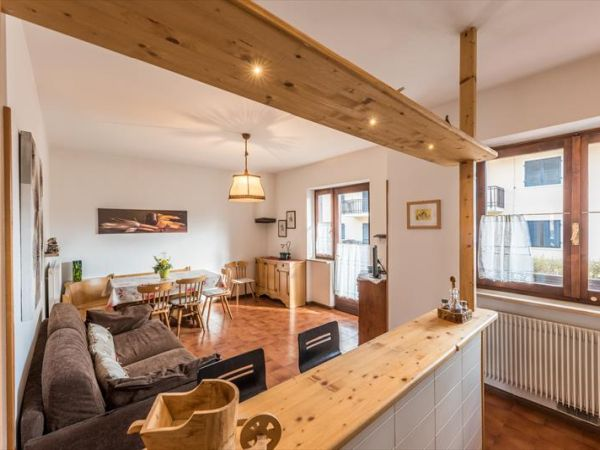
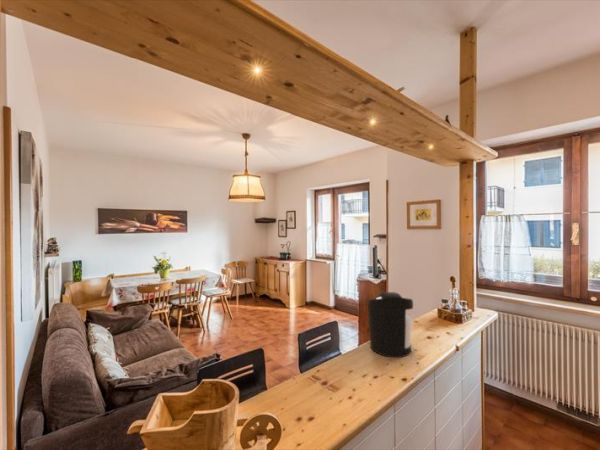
+ coffee maker [366,291,414,358]
